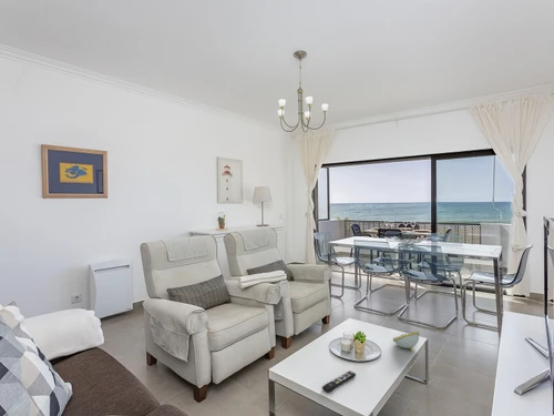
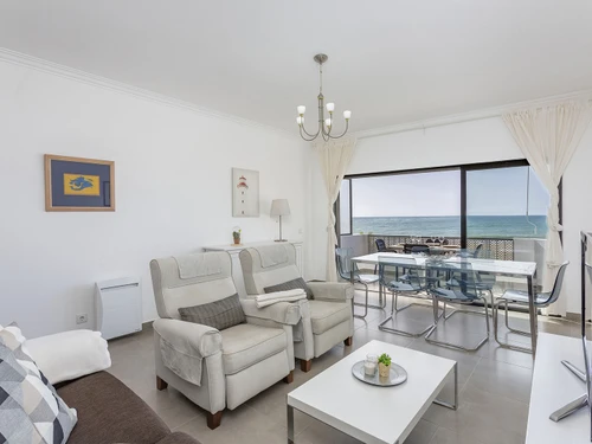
- decorative bowl [391,331,421,353]
- remote control [321,369,357,394]
